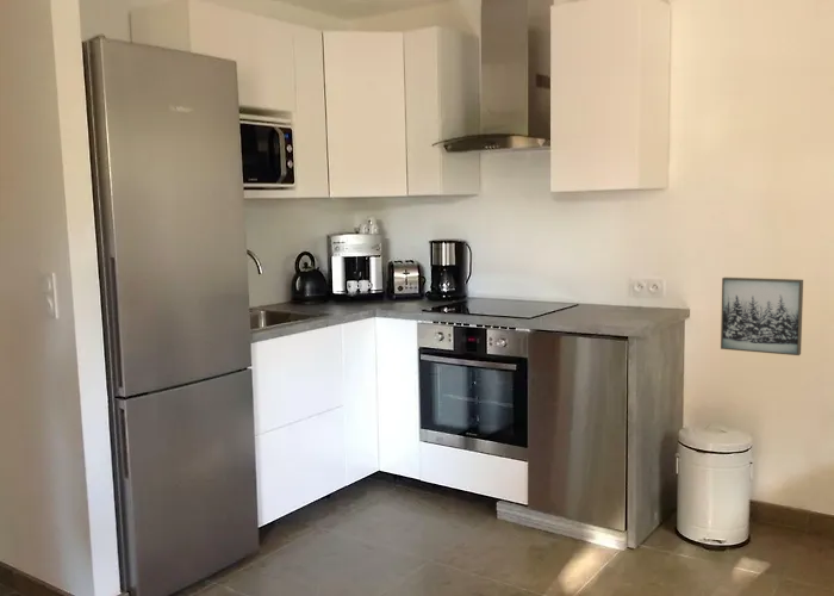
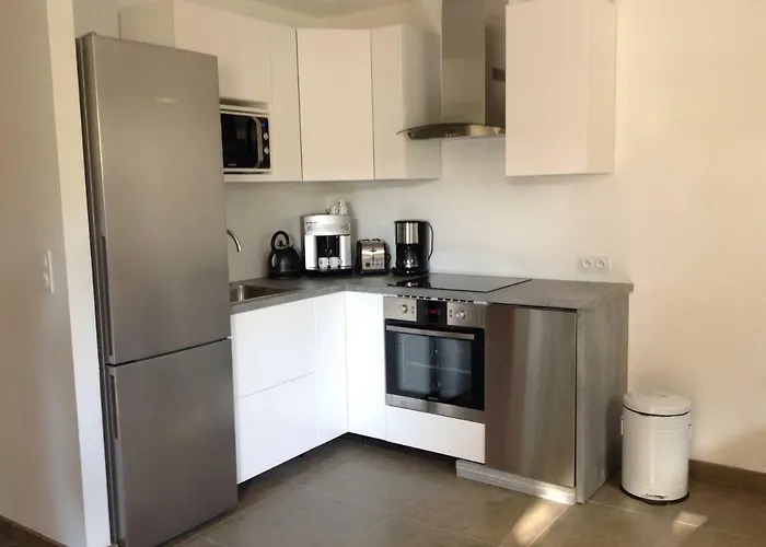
- wall art [720,277,804,356]
